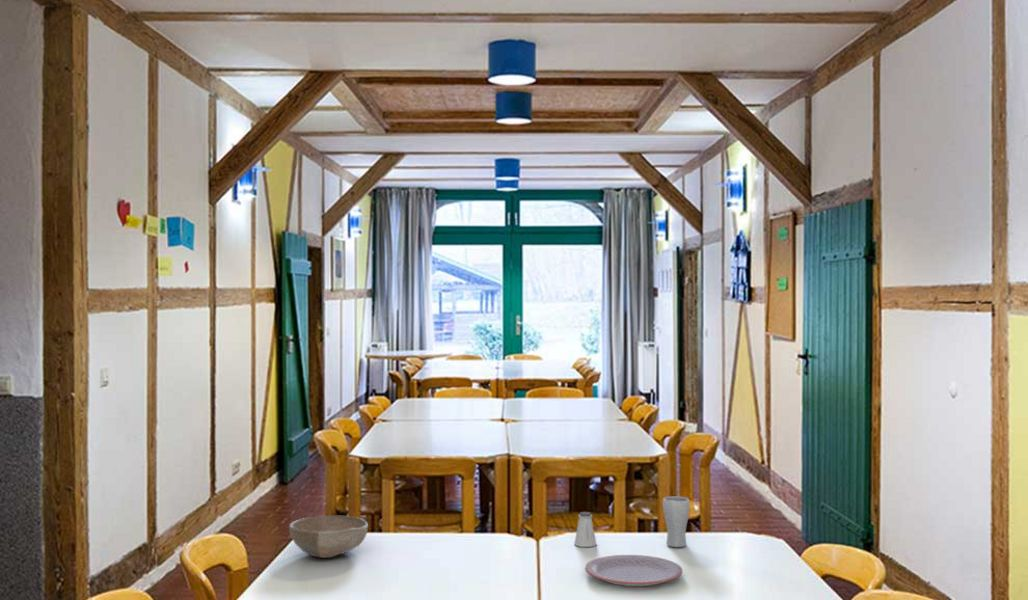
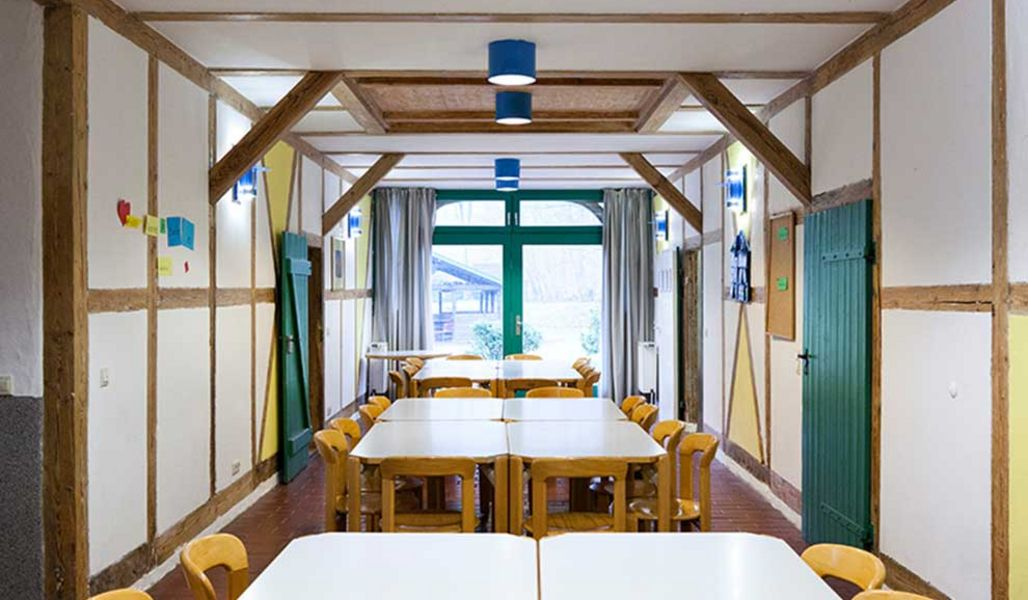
- bowl [288,515,369,559]
- drinking glass [662,495,691,548]
- plate [584,554,683,587]
- saltshaker [574,511,598,548]
